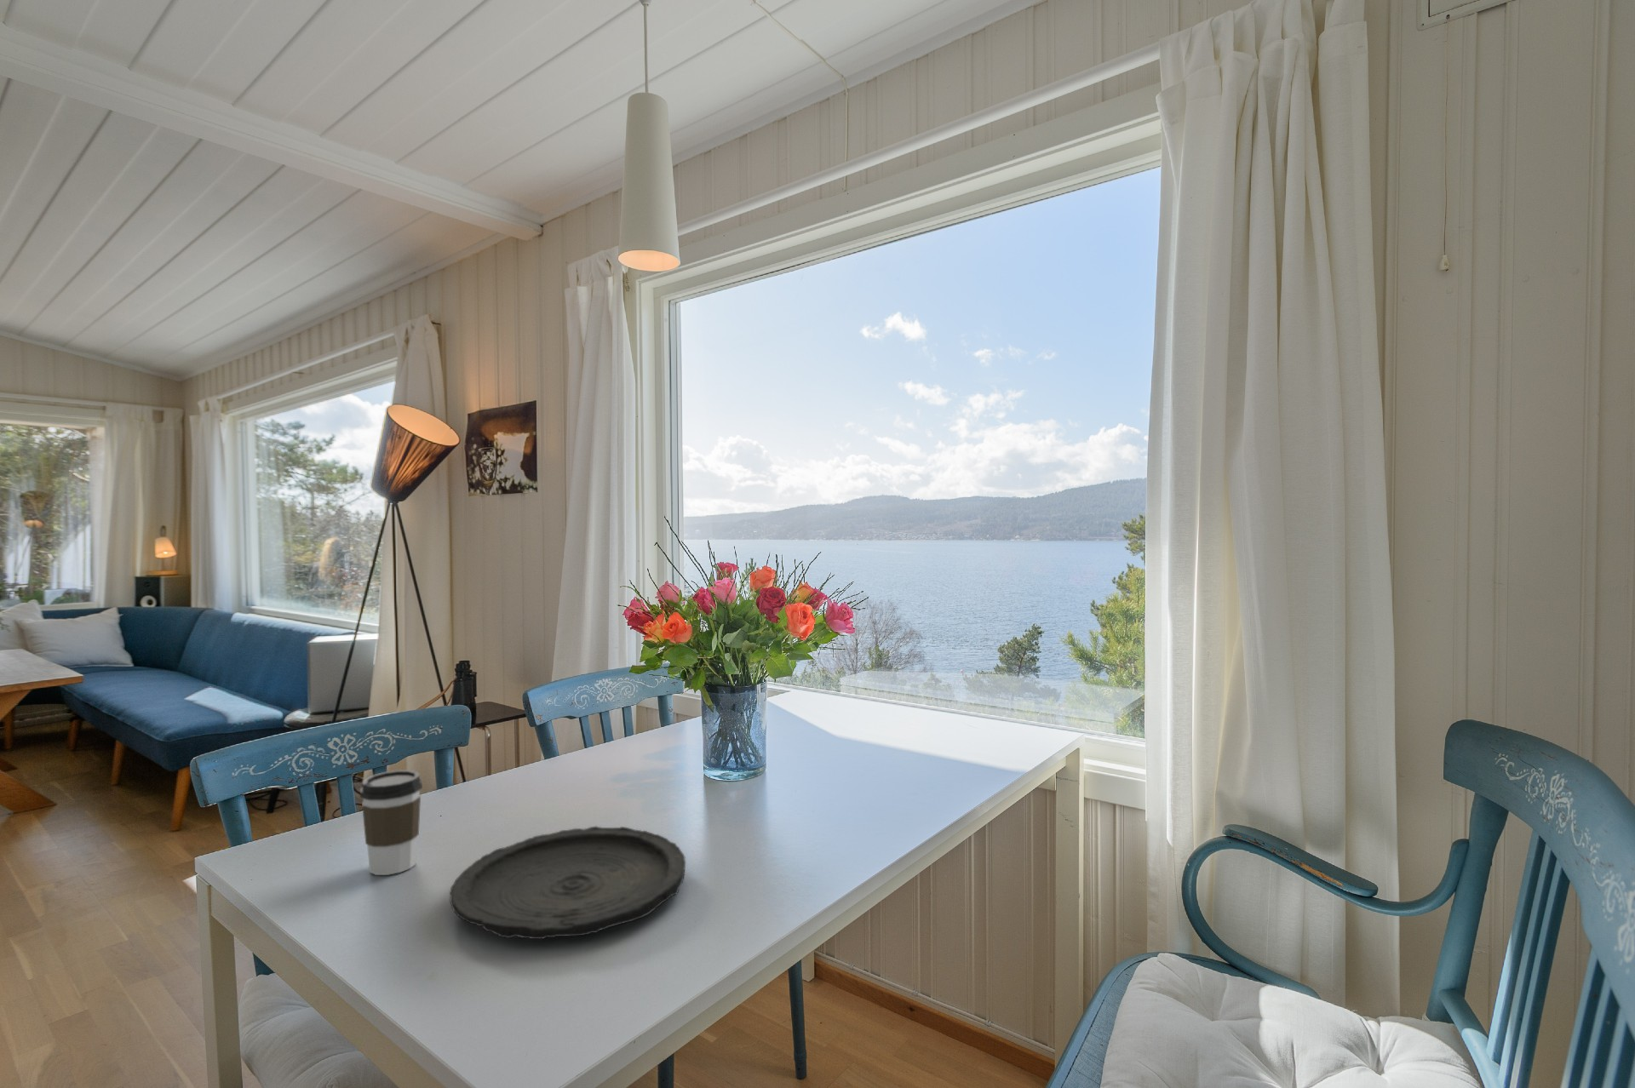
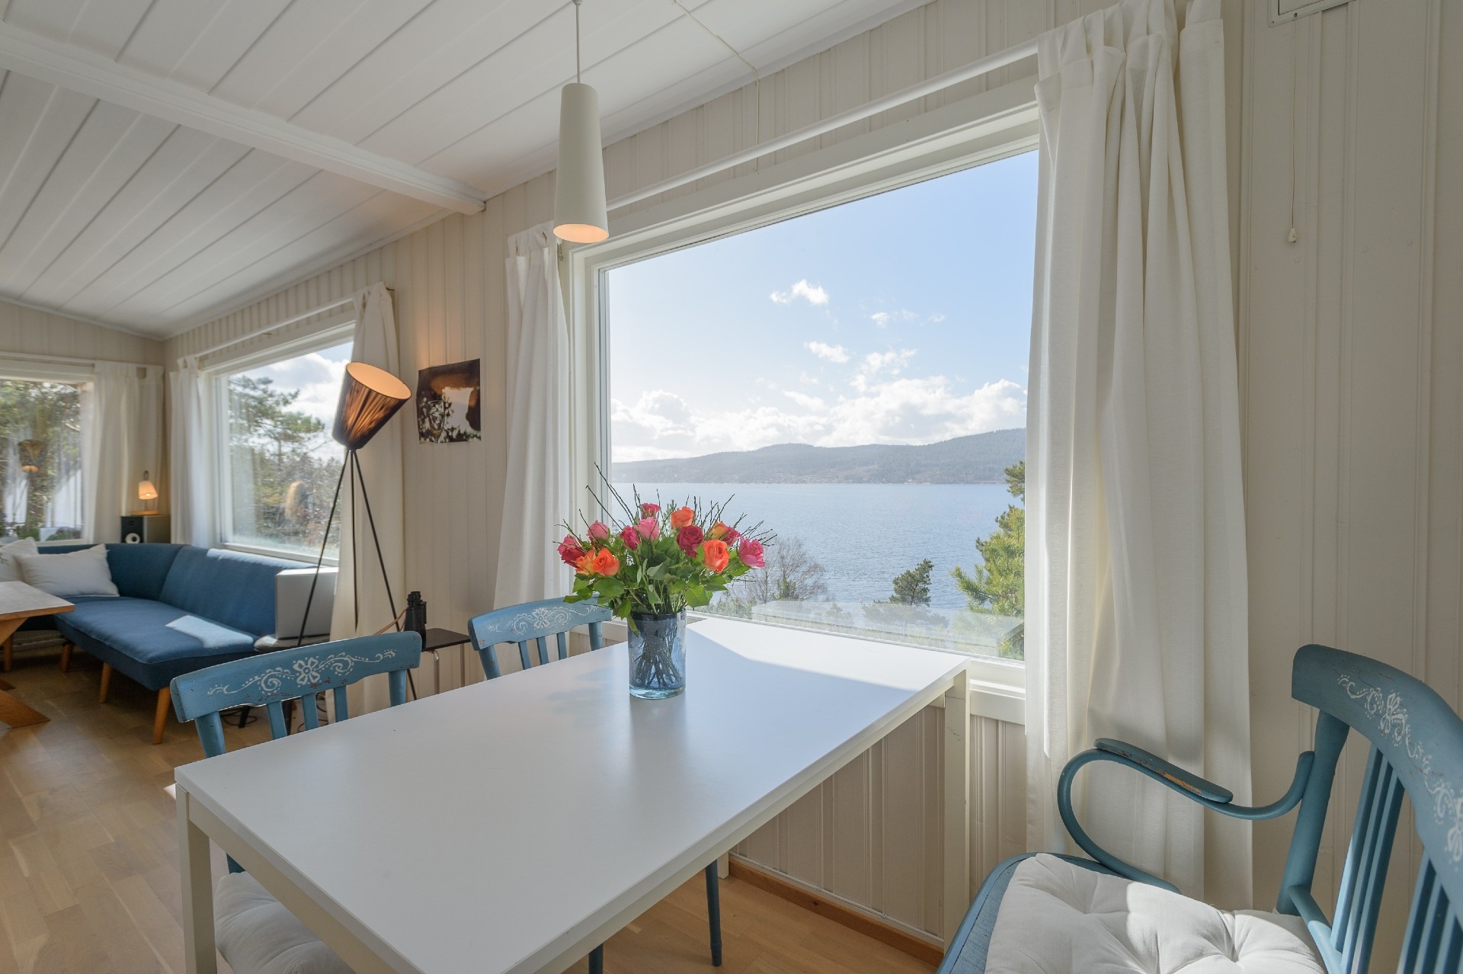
- plate [448,826,686,940]
- coffee cup [360,770,423,875]
